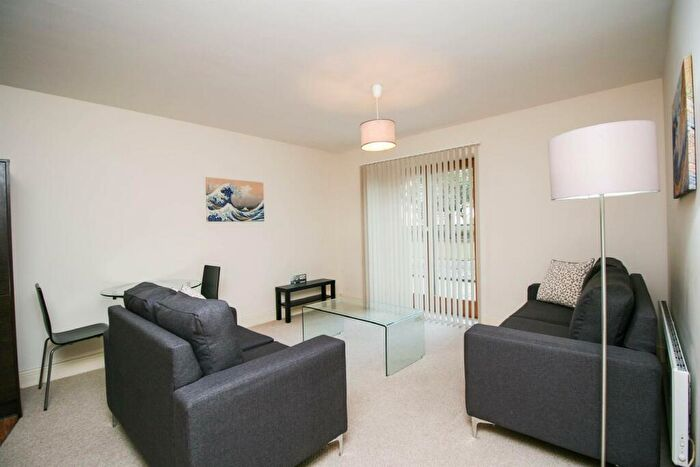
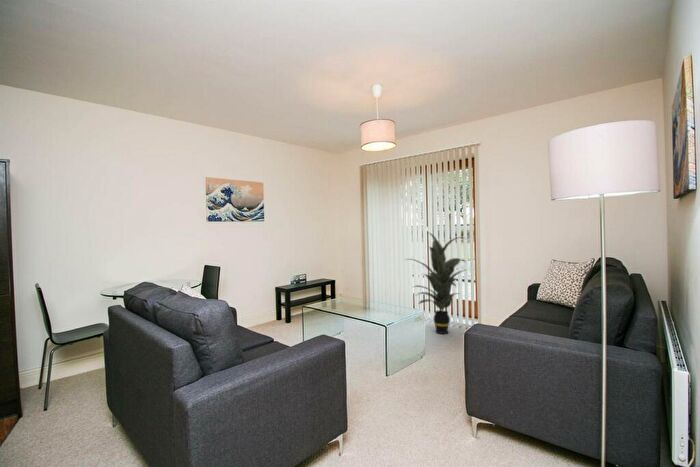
+ indoor plant [404,232,467,335]
